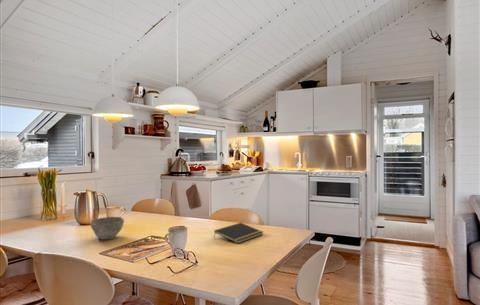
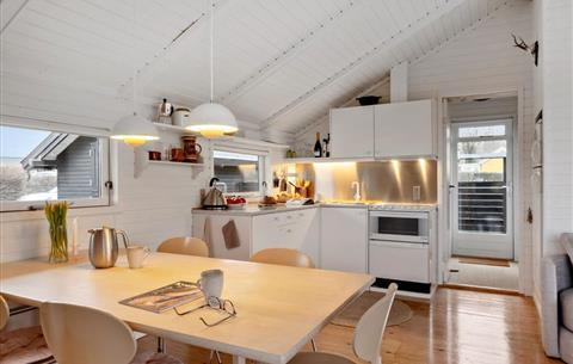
- notepad [213,222,264,244]
- bowl [89,216,125,241]
